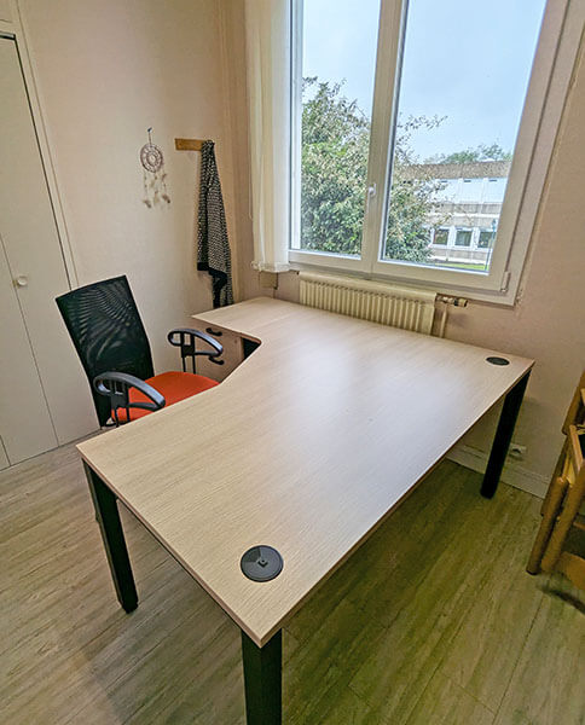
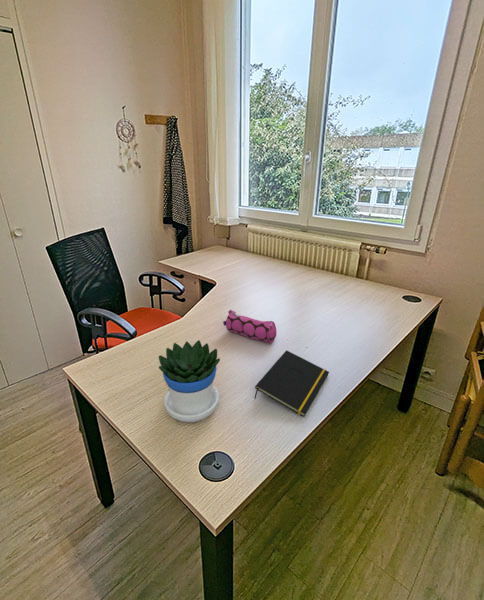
+ flowerpot [158,339,221,423]
+ pencil case [222,309,278,344]
+ notepad [254,349,330,418]
